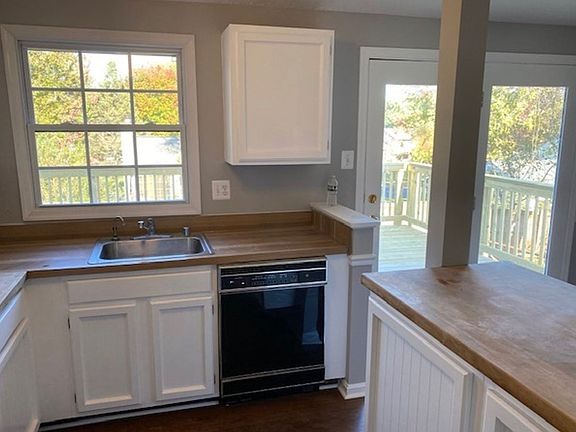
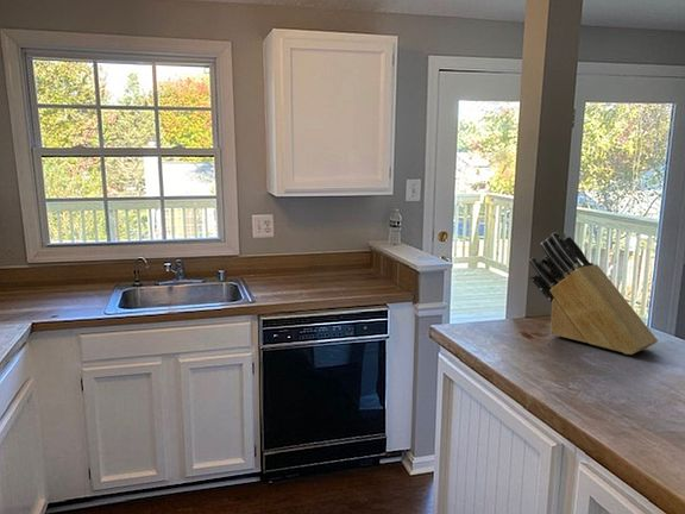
+ knife block [528,231,659,356]
